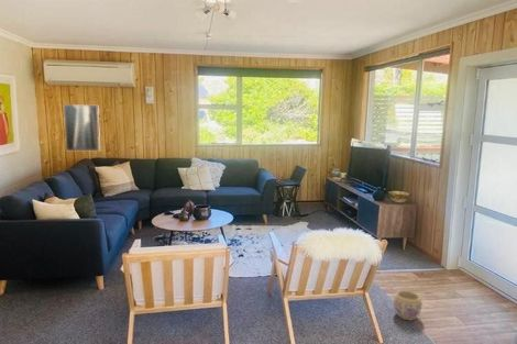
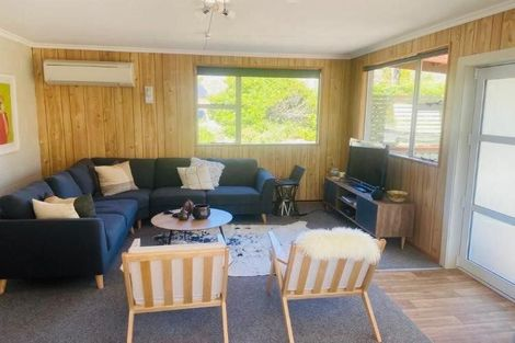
- planter [393,289,424,322]
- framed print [63,103,101,152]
